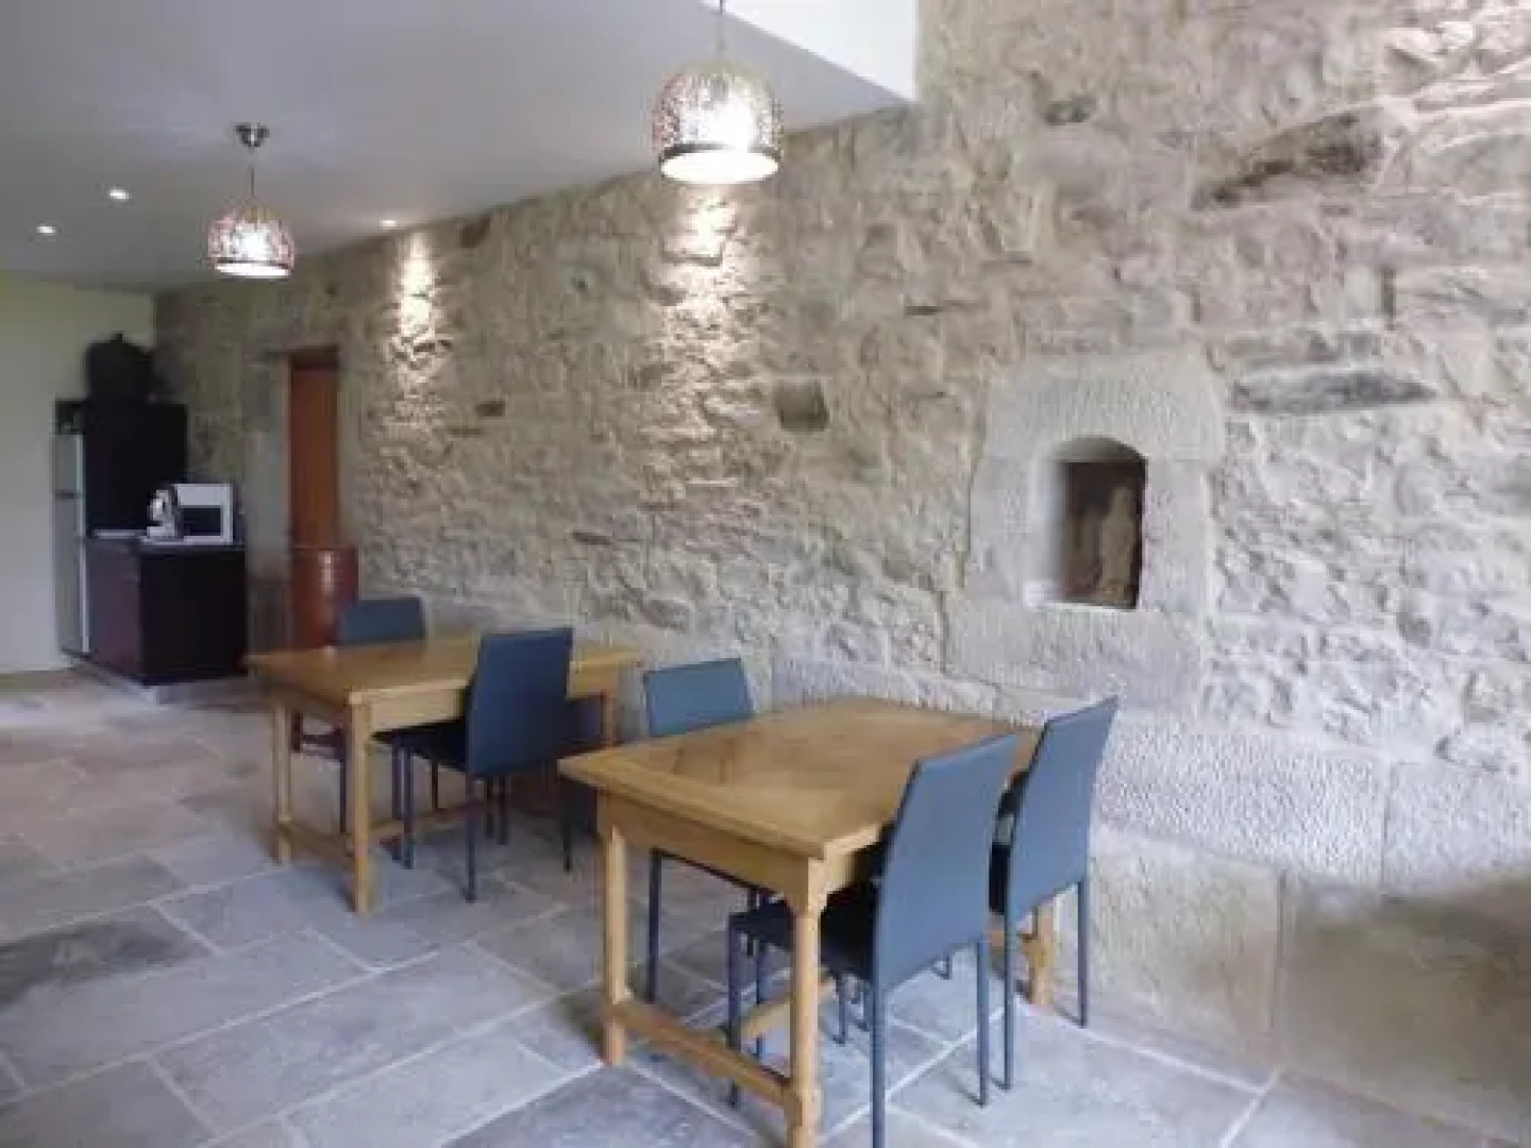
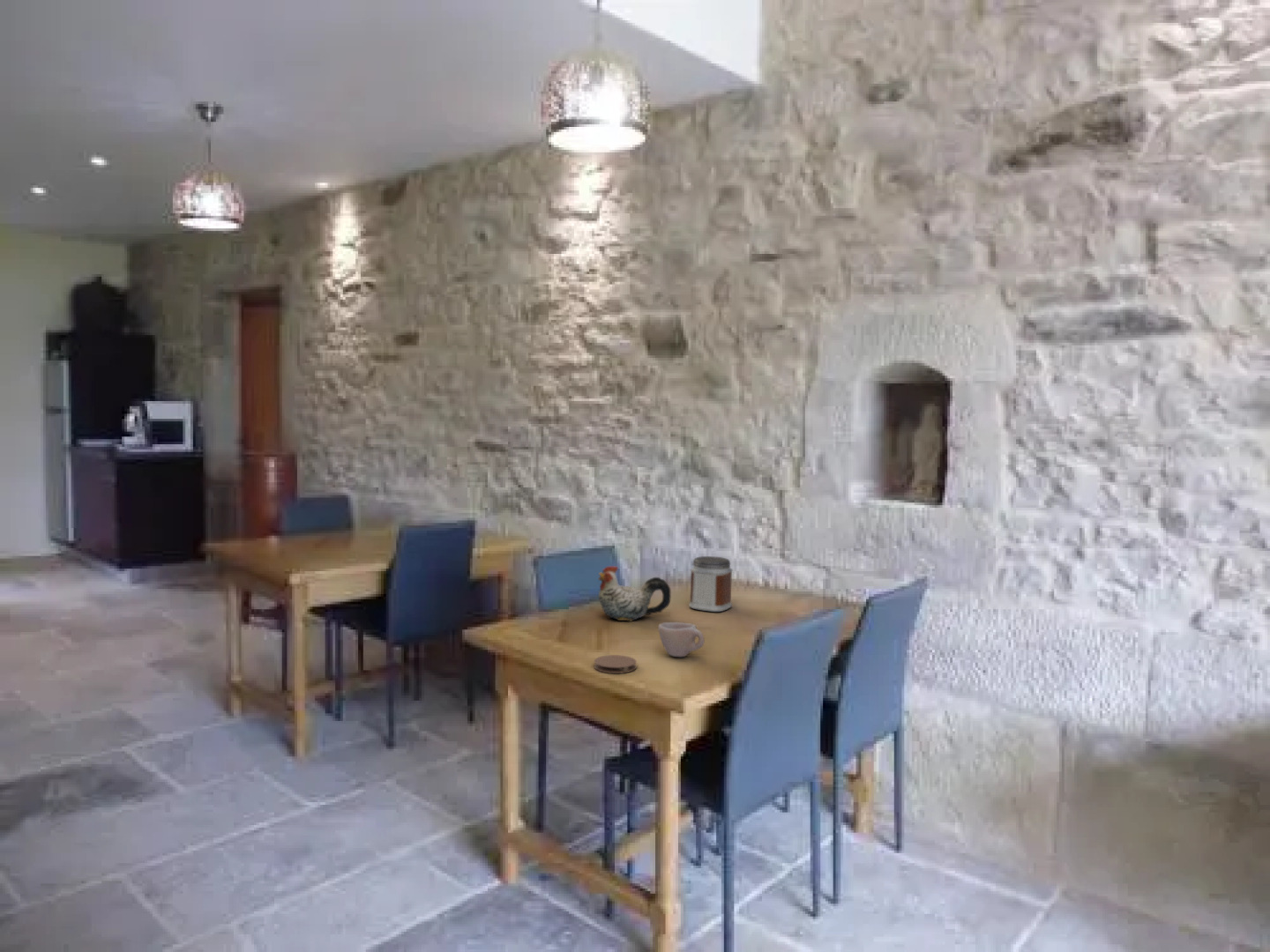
+ jar [688,555,734,613]
+ cup [657,621,705,658]
+ chicken figurine [597,566,672,621]
+ coaster [594,654,638,674]
